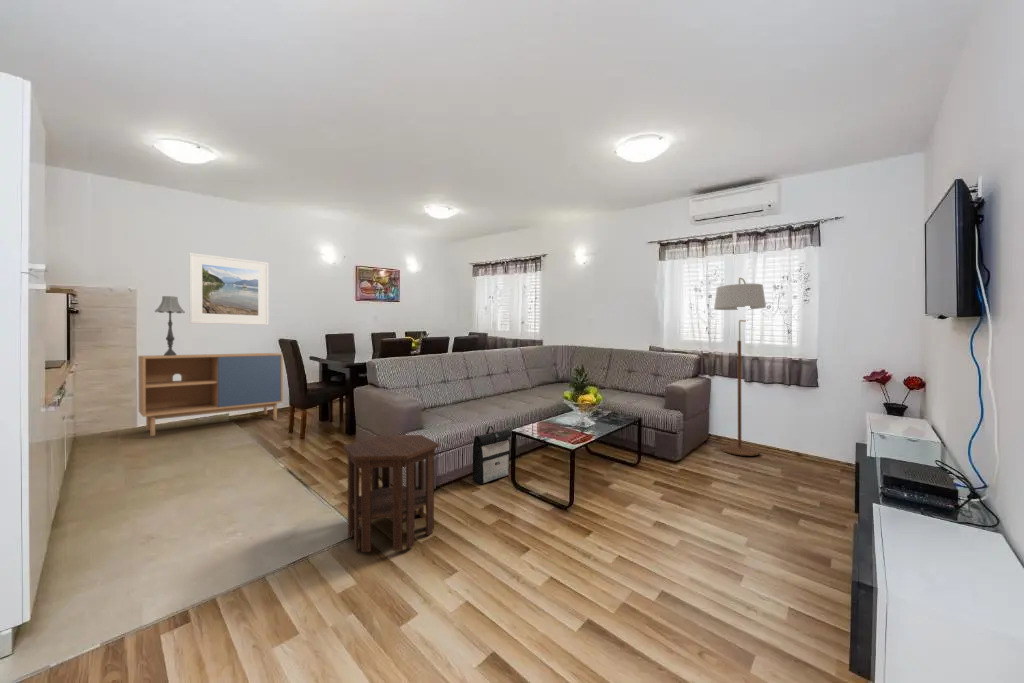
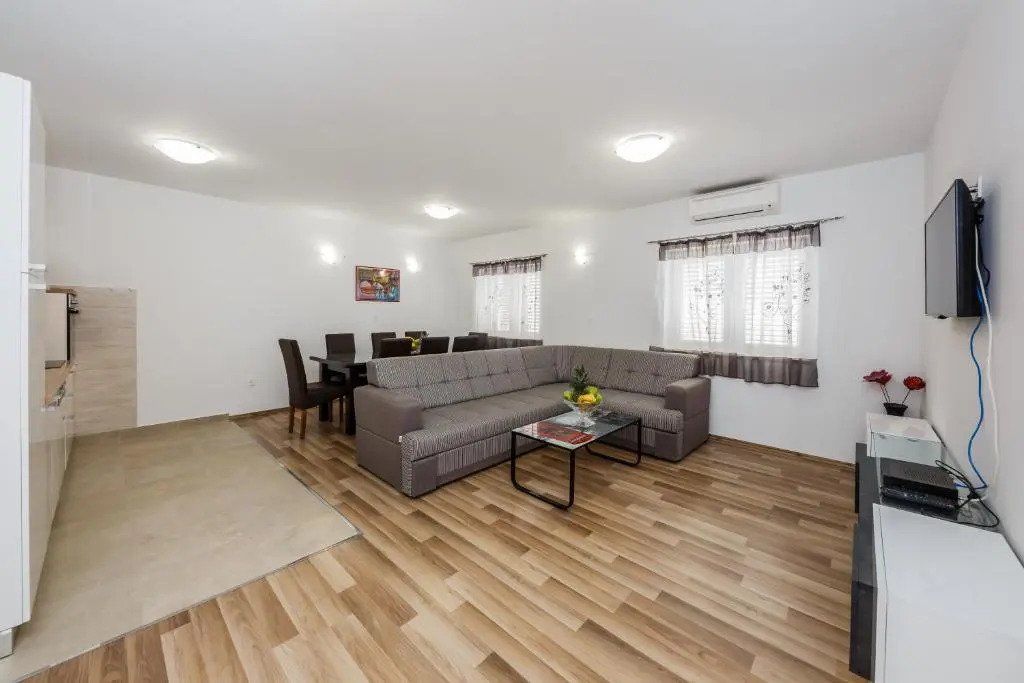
- floor lamp [713,277,767,457]
- side table [342,434,440,553]
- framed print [188,252,270,326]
- table lamp [154,295,186,356]
- storage cabinet [137,352,284,437]
- backpack [471,425,512,485]
